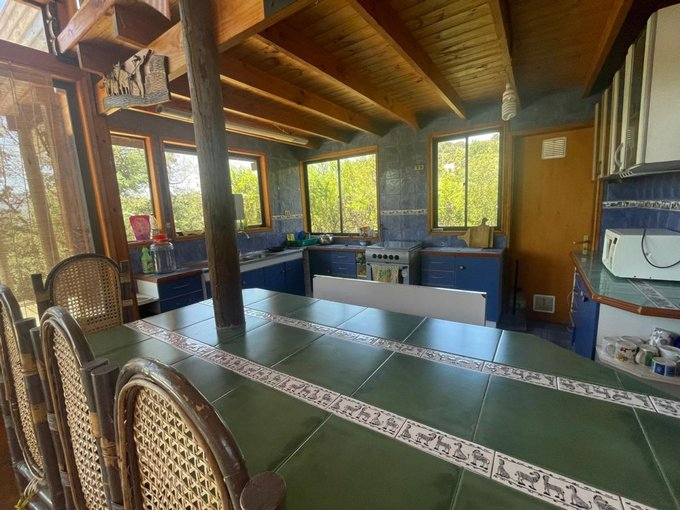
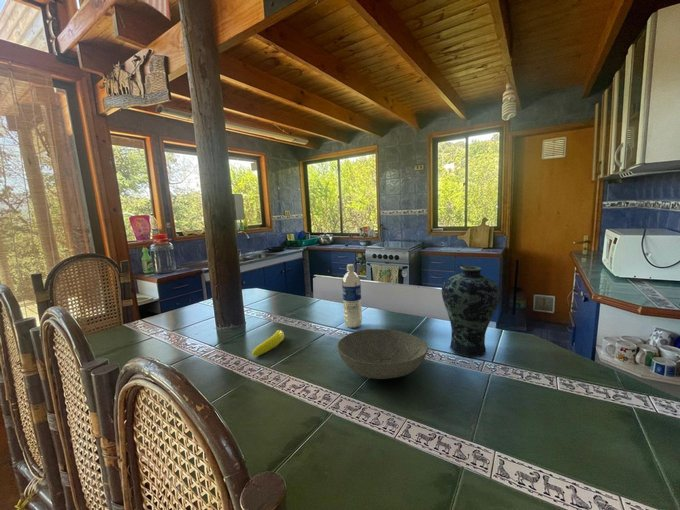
+ bowl [336,328,429,380]
+ banana [251,329,285,357]
+ water bottle [341,263,363,329]
+ vase [441,265,502,358]
